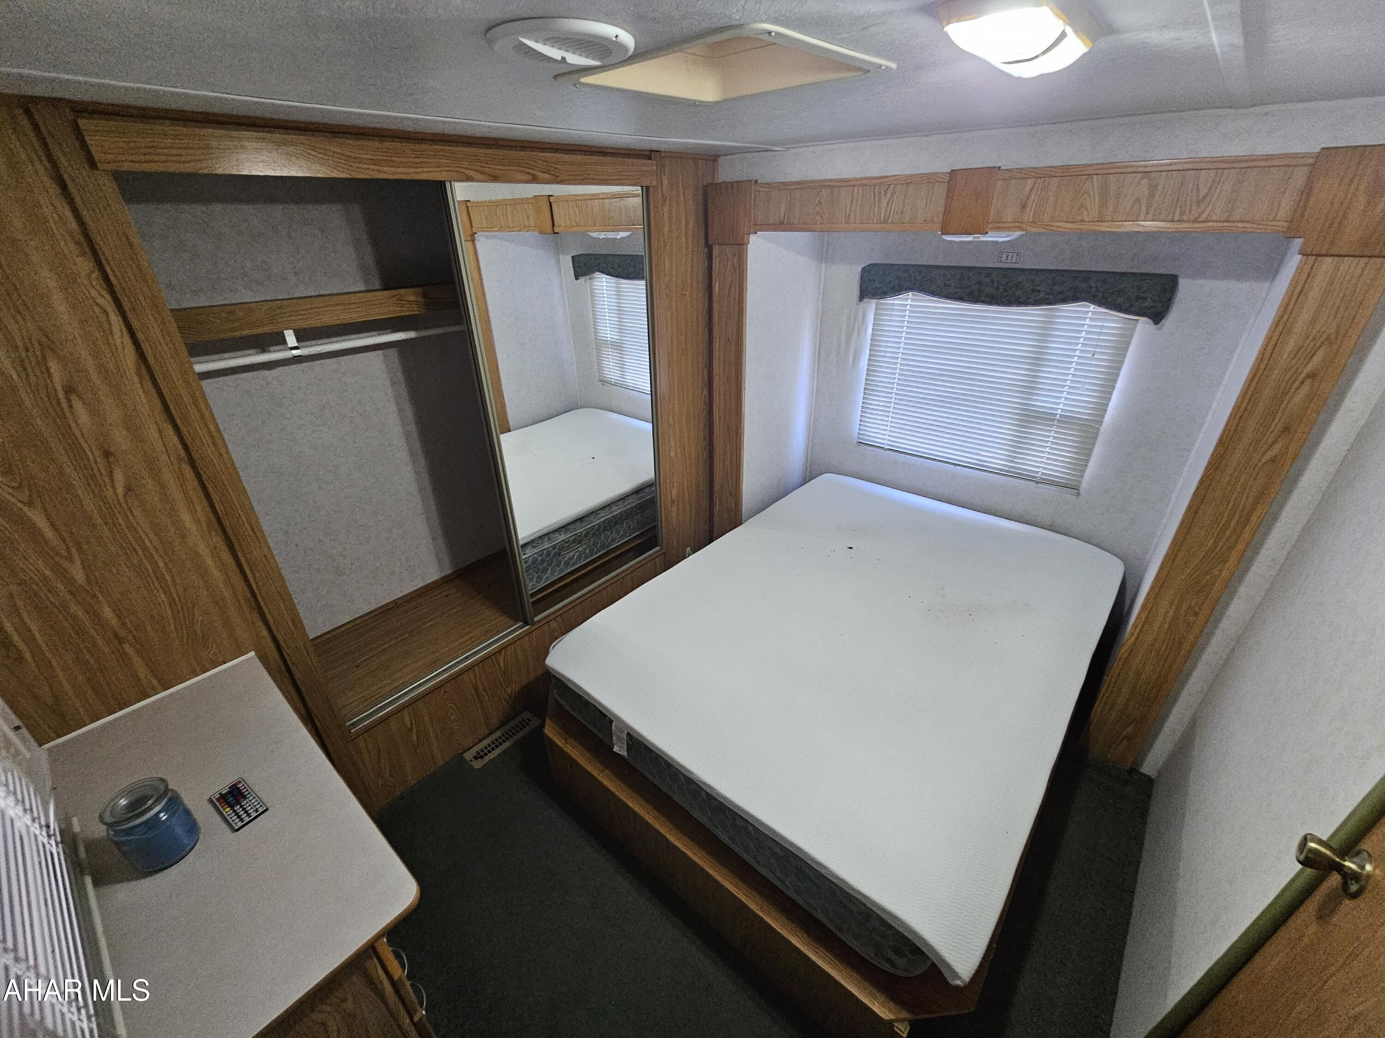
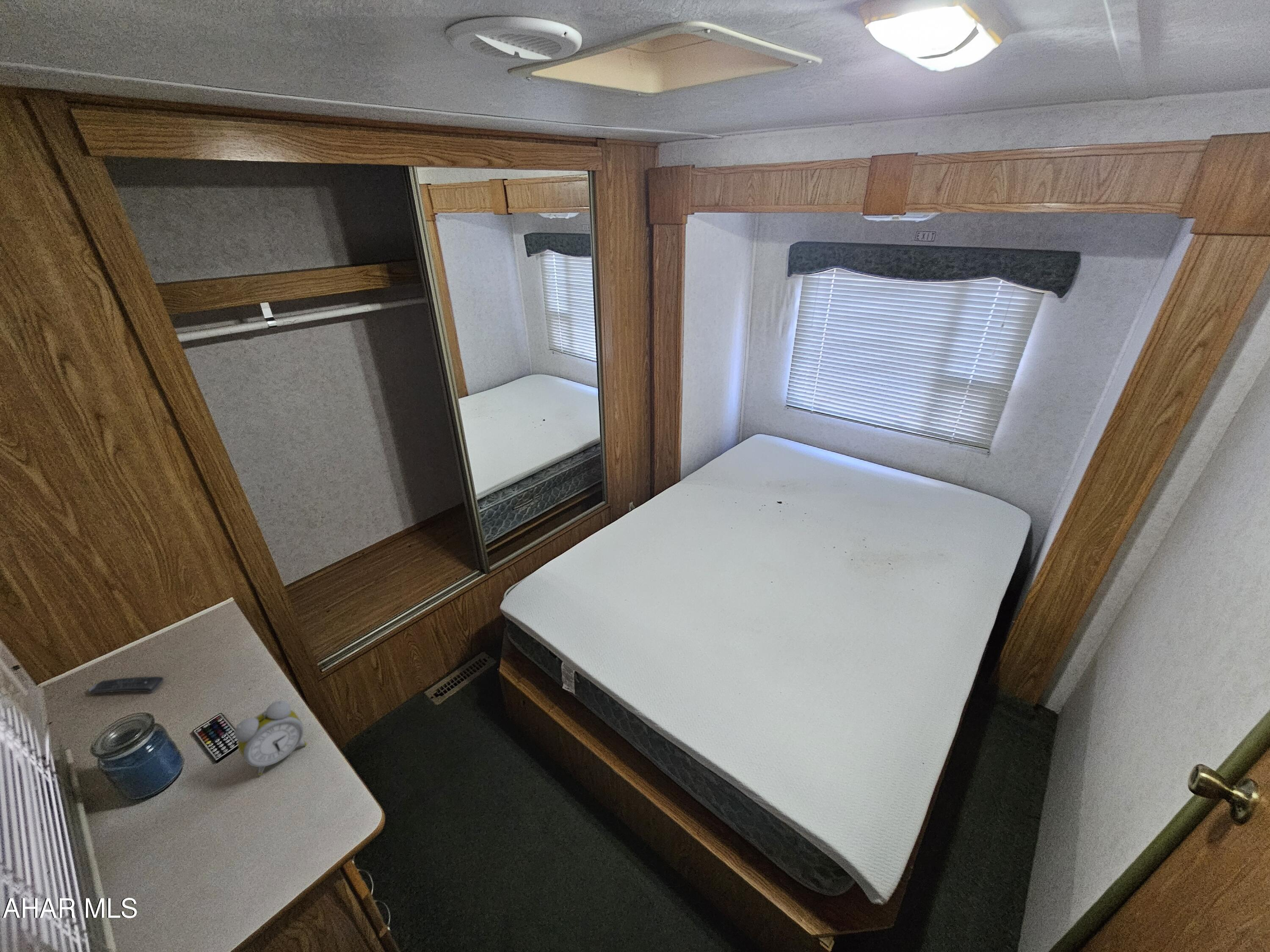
+ alarm clock [234,700,307,776]
+ remote control [88,676,164,694]
